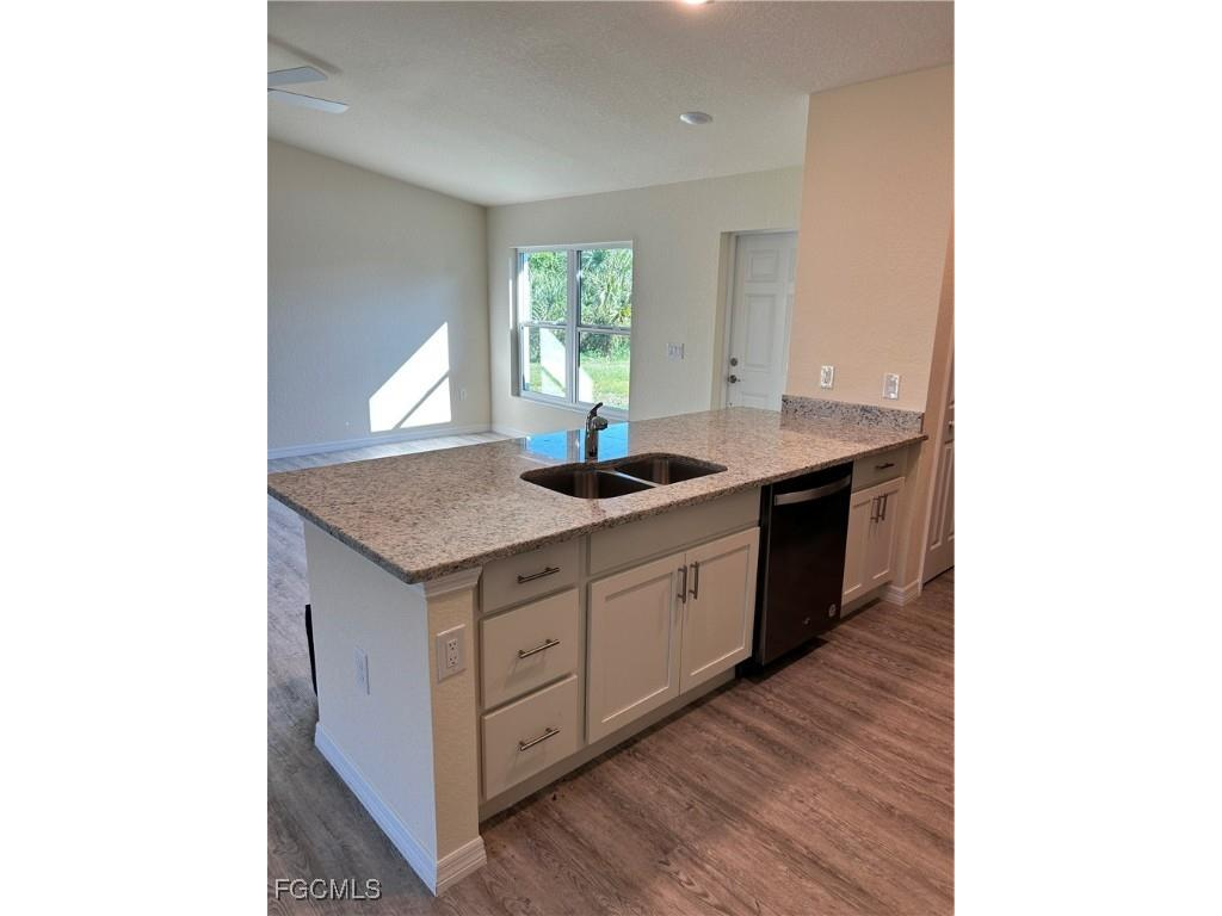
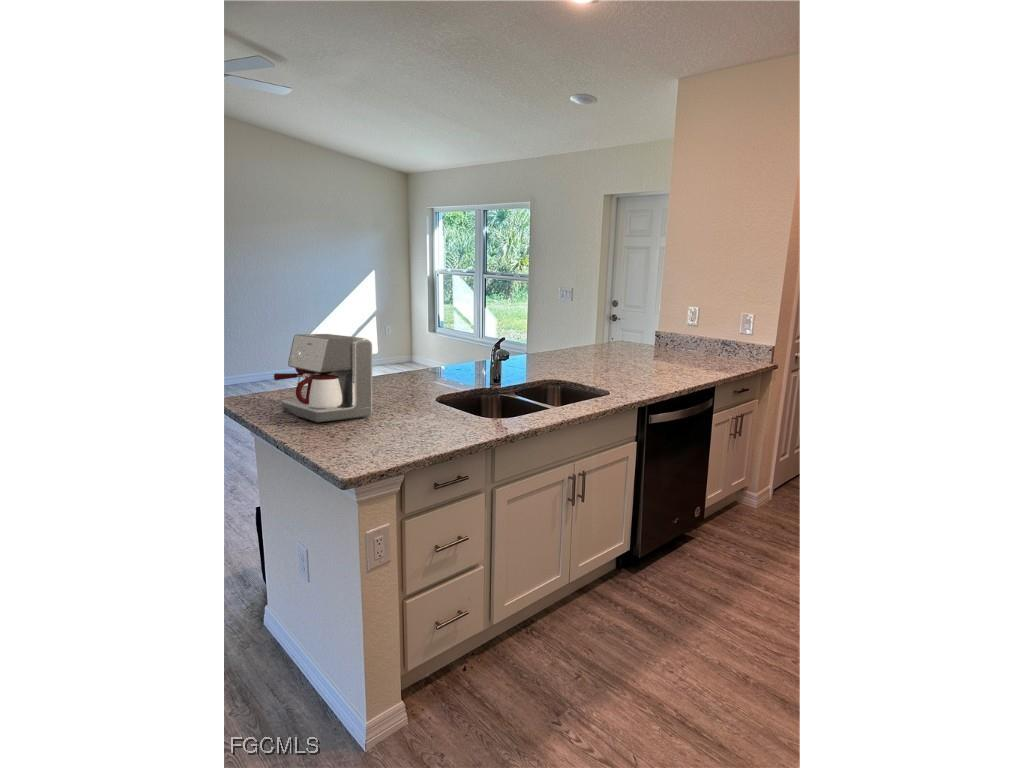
+ coffee maker [273,333,373,423]
